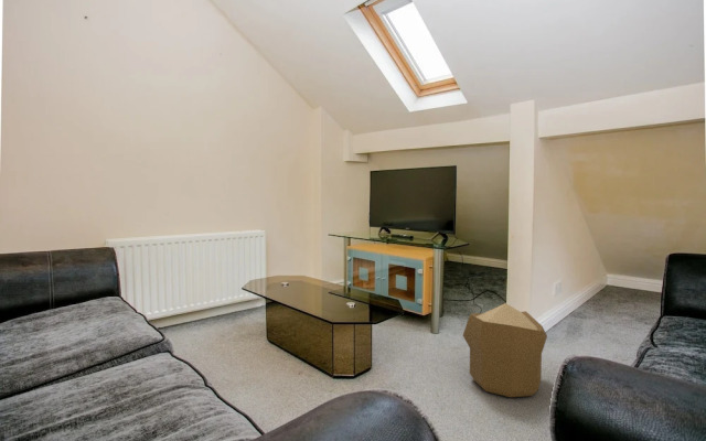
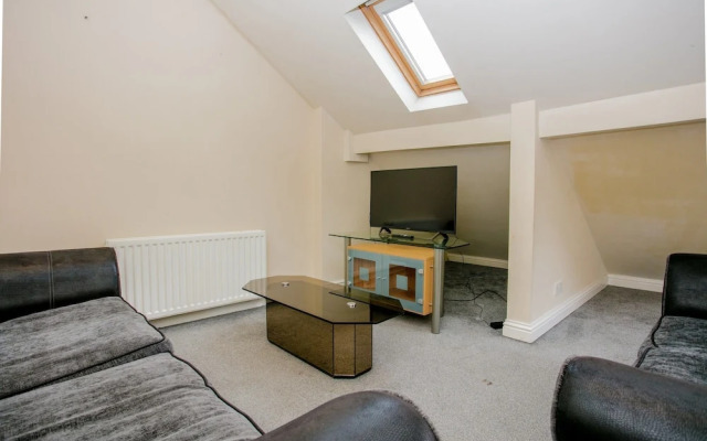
- pouf [462,302,548,398]
